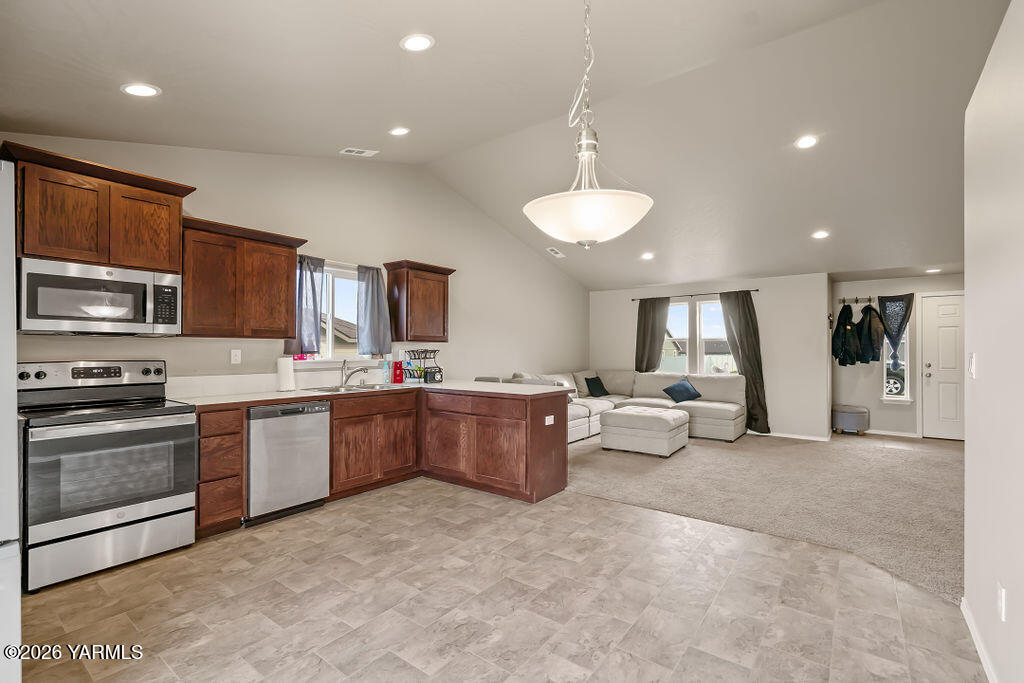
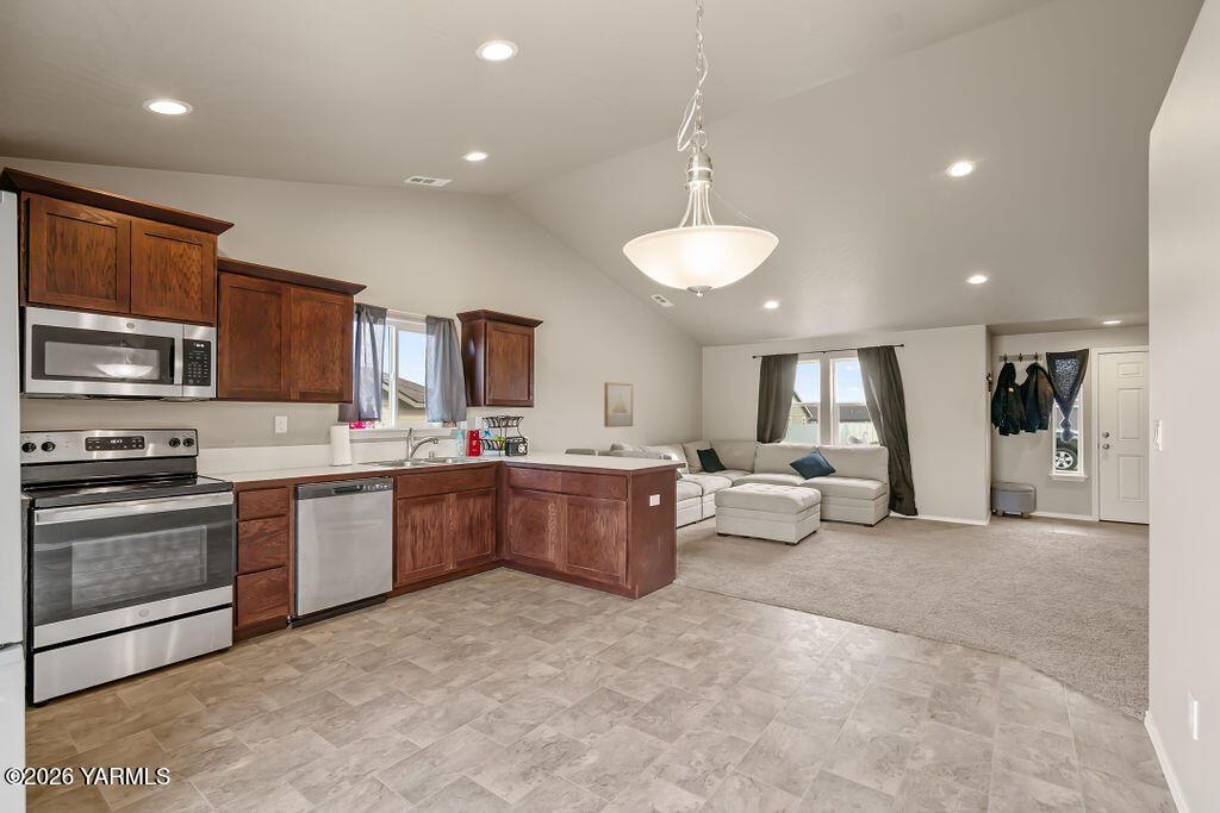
+ wall art [603,381,634,429]
